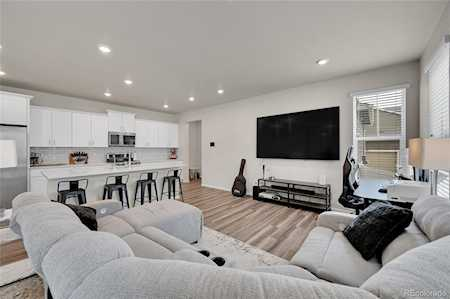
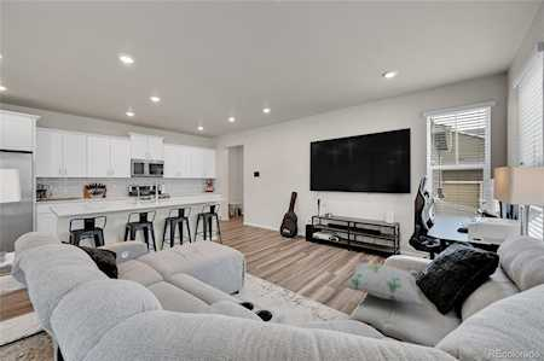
+ decorative pillow [342,262,424,305]
